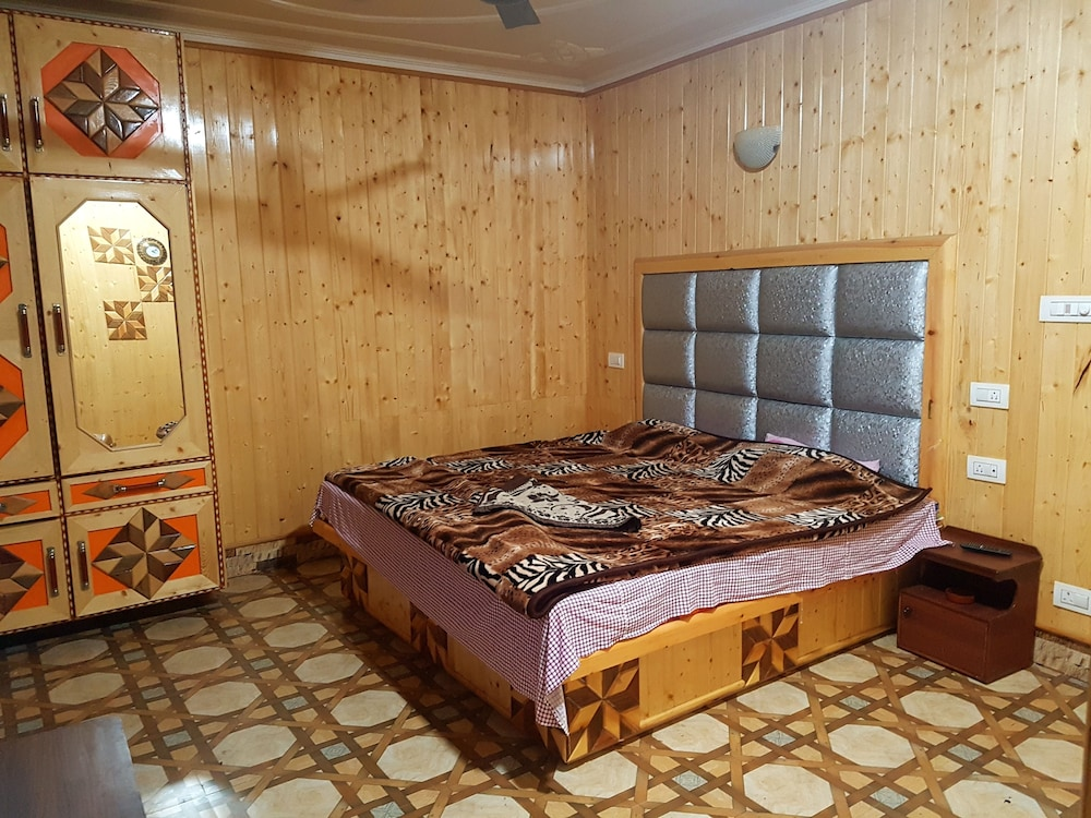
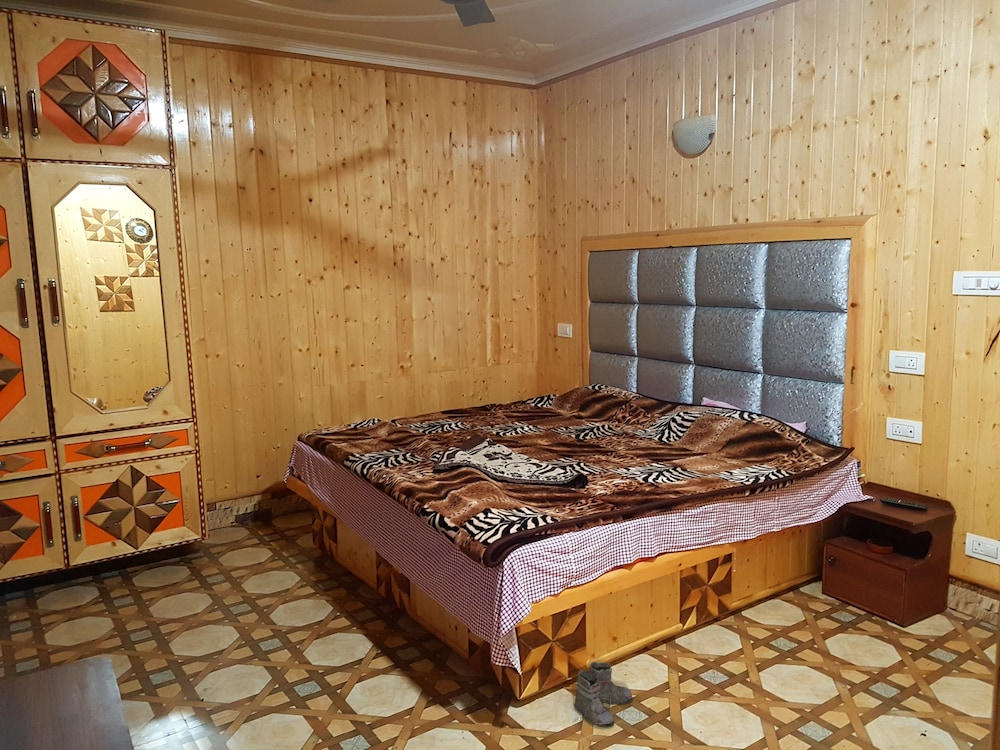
+ boots [572,661,634,729]
